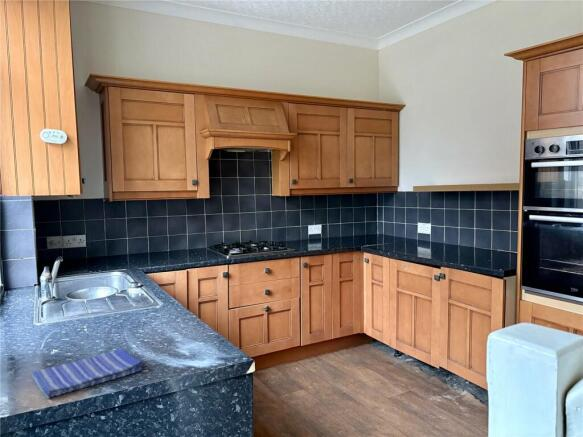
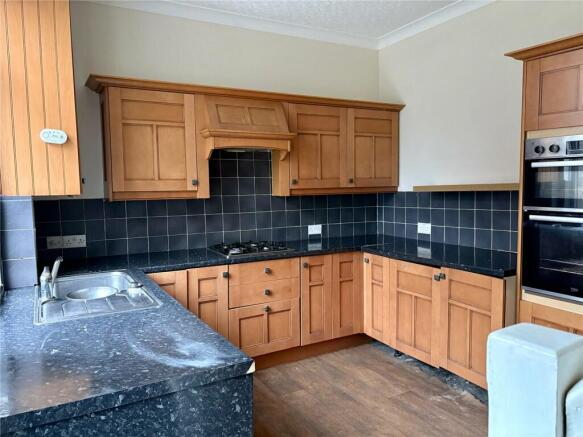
- dish towel [30,347,145,399]
